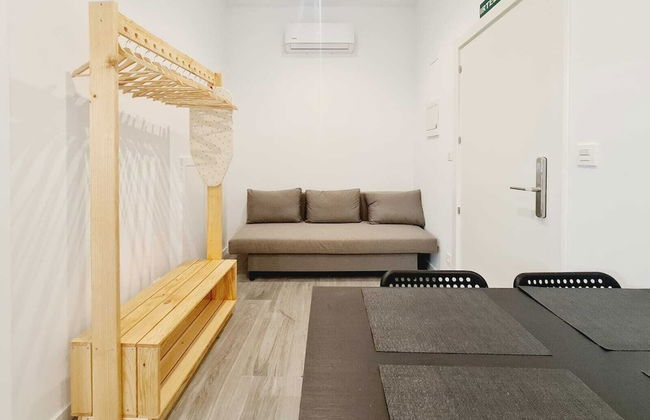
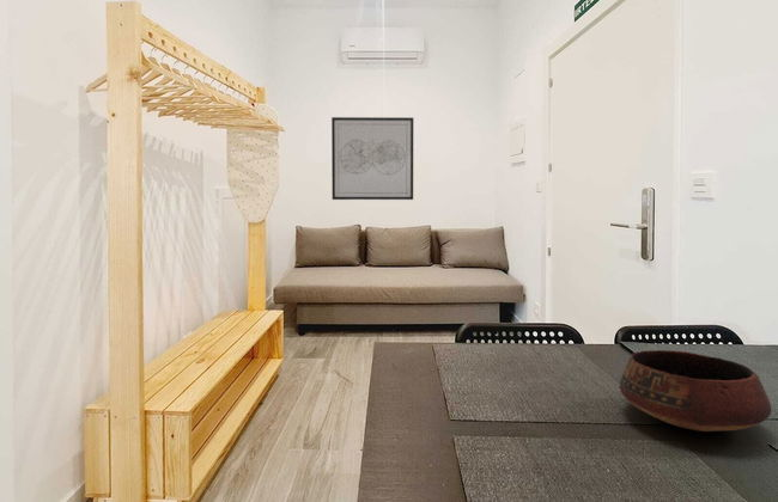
+ bowl [619,349,772,433]
+ wall art [330,116,414,201]
